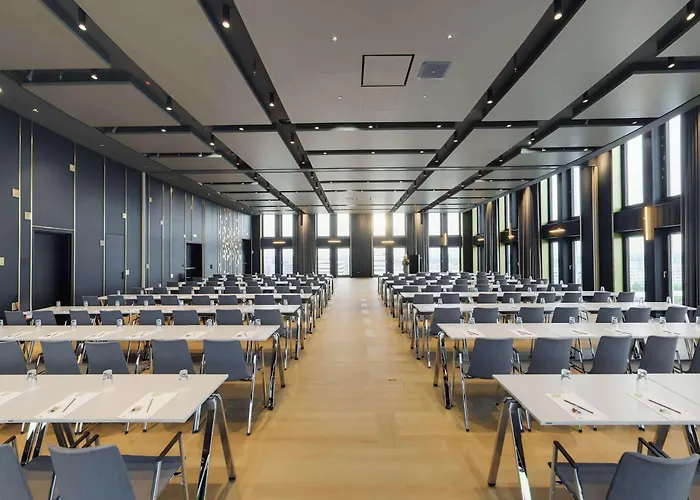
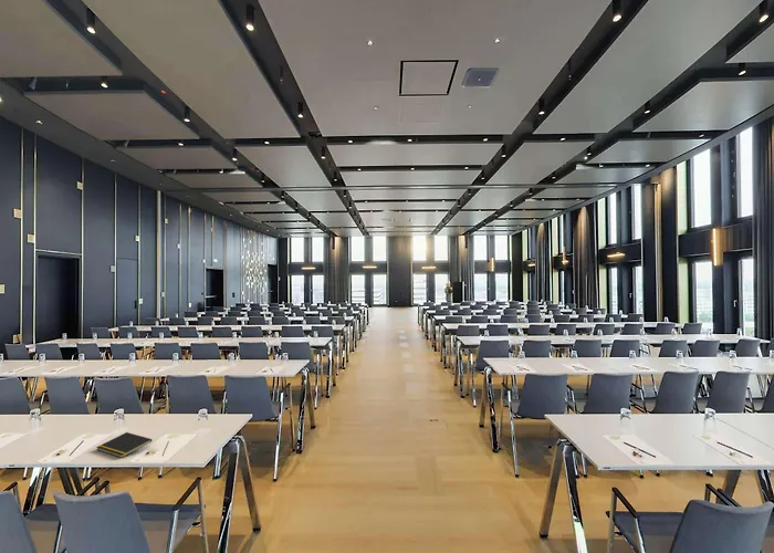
+ notepad [95,431,153,459]
